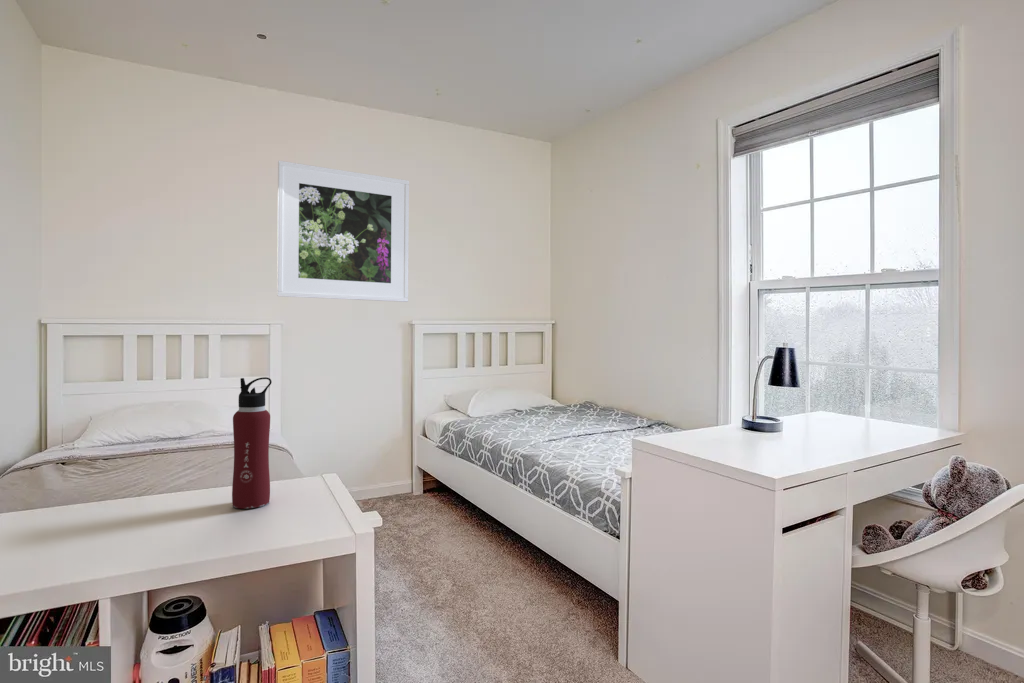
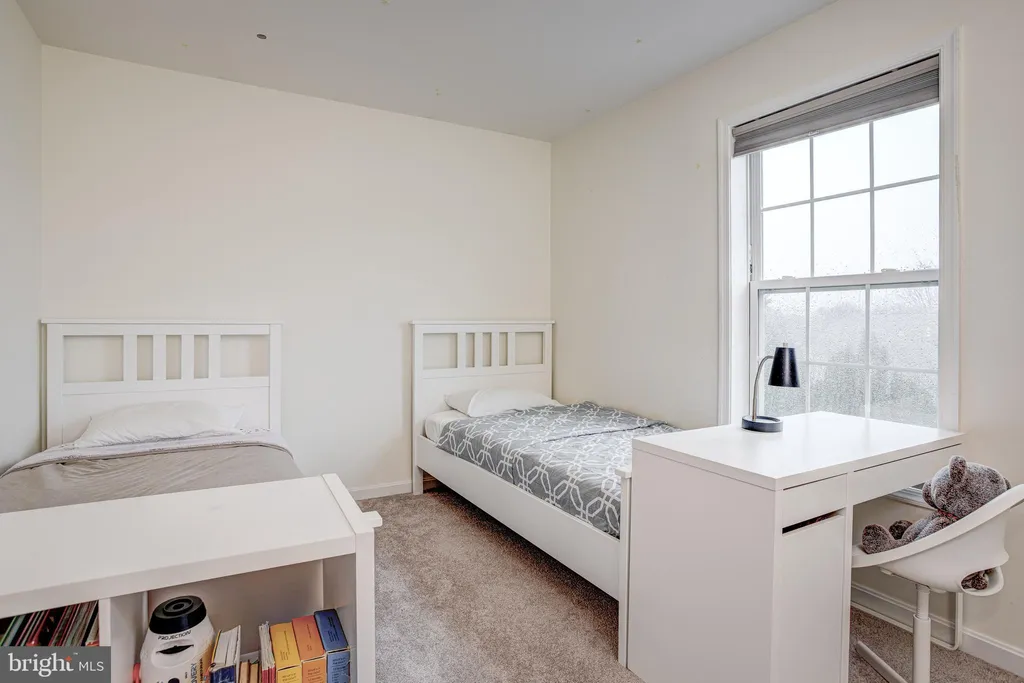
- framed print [276,160,410,303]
- water bottle [231,376,273,509]
